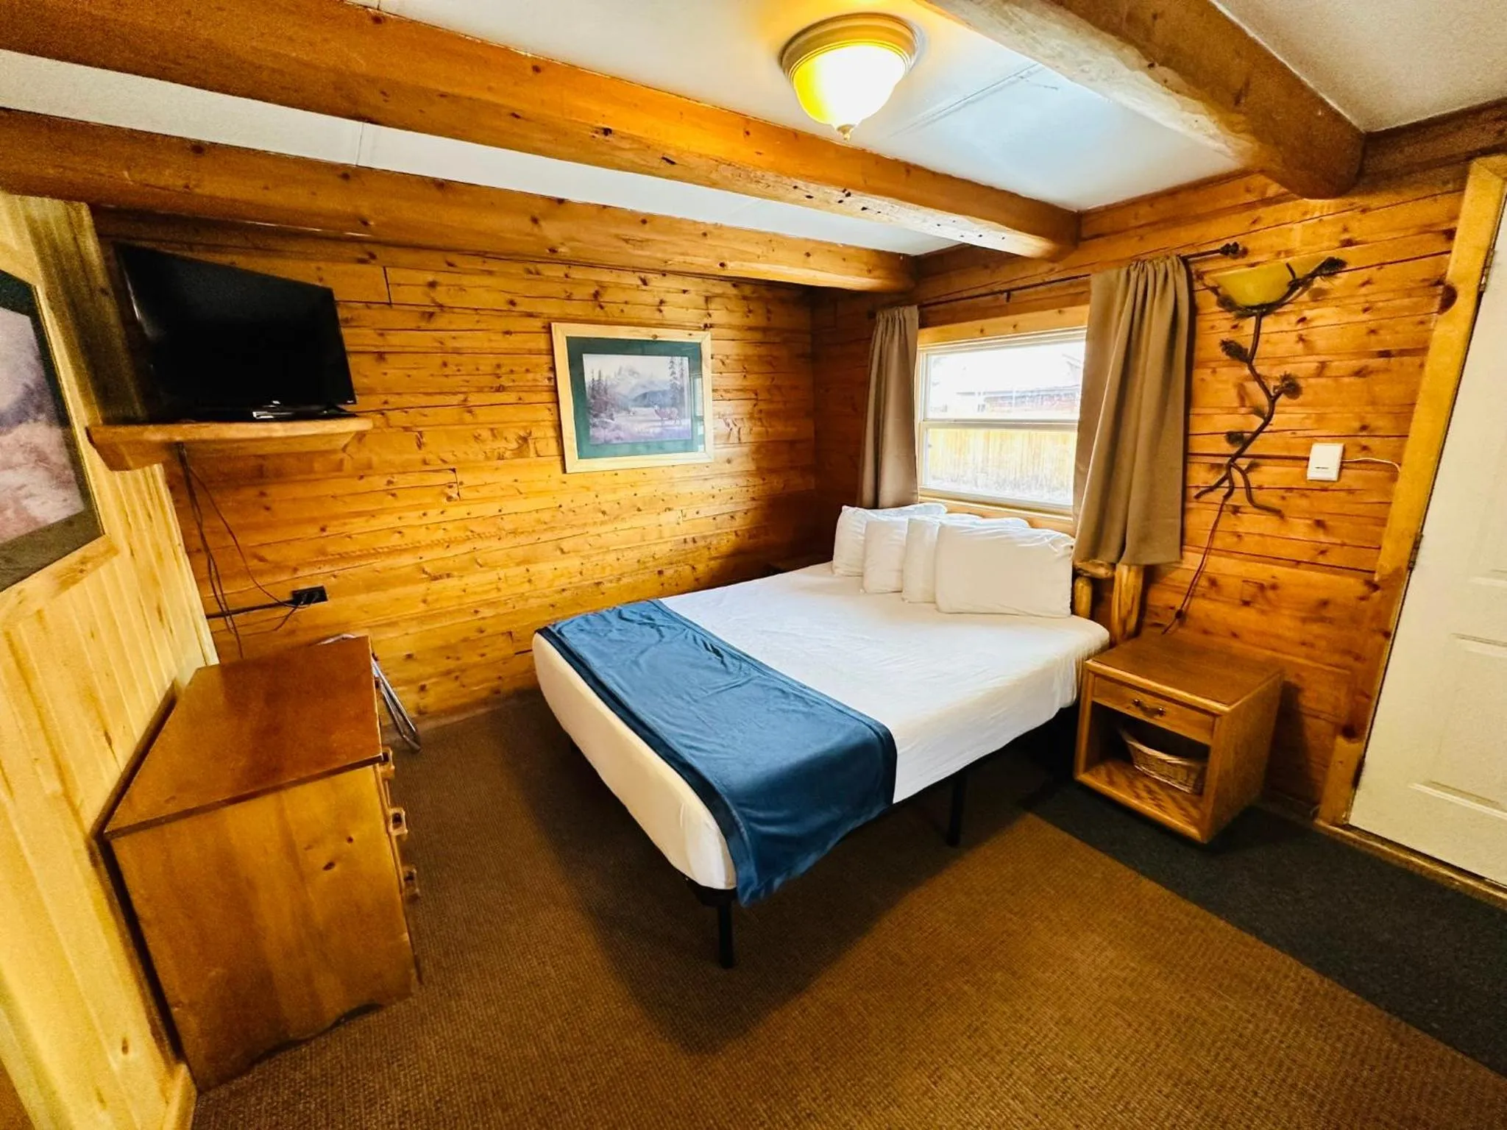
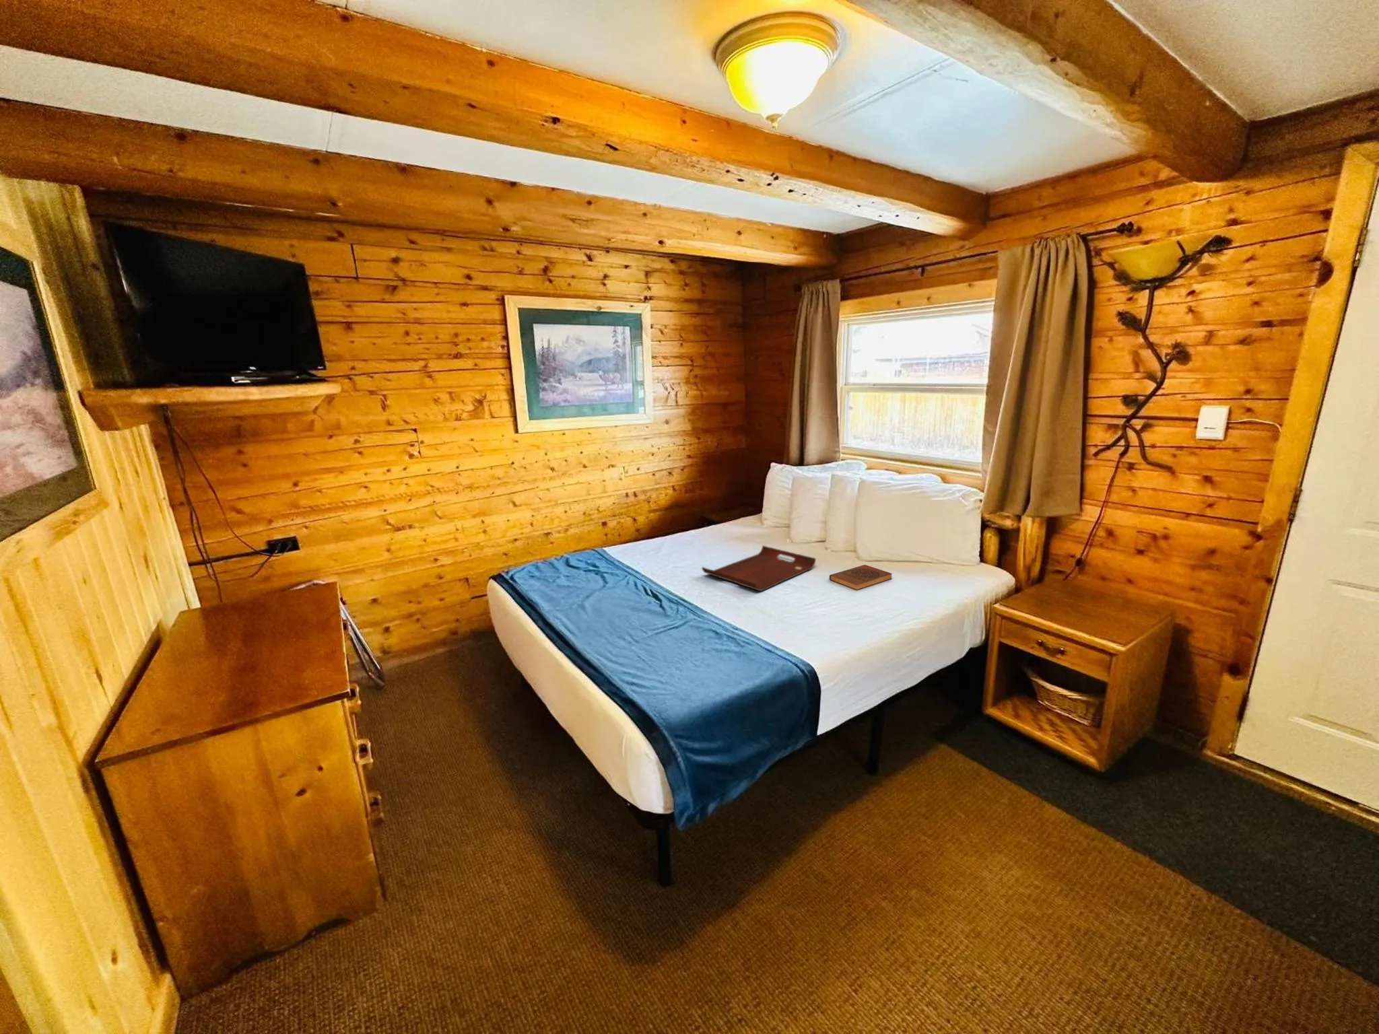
+ serving tray [701,544,817,592]
+ book [828,564,893,591]
